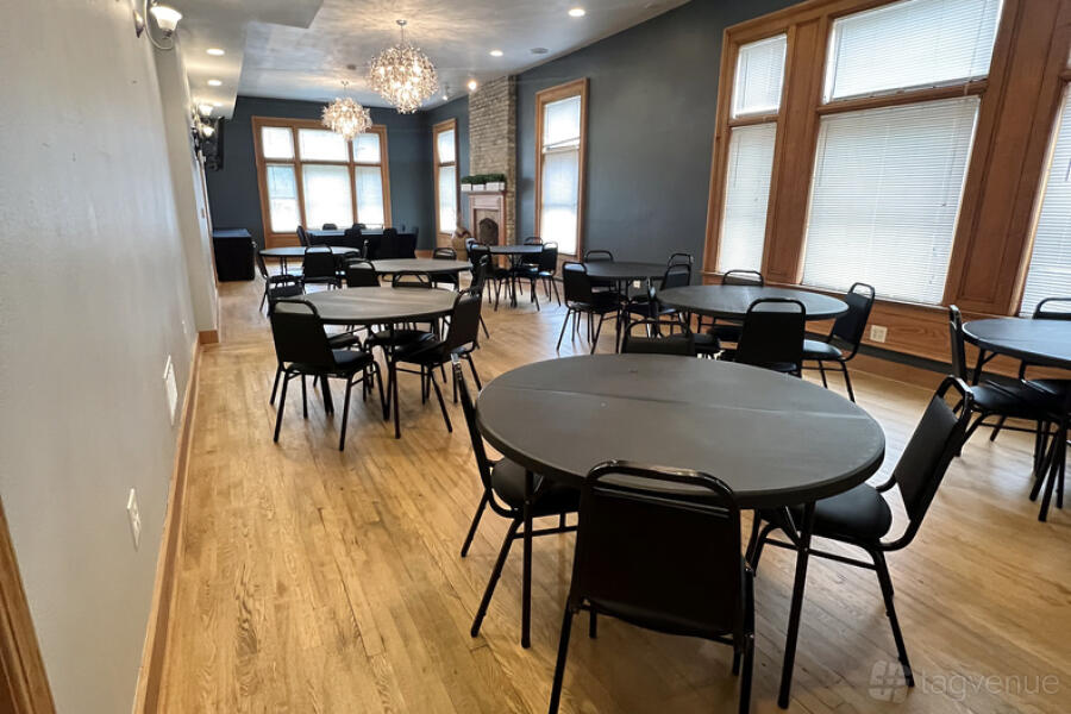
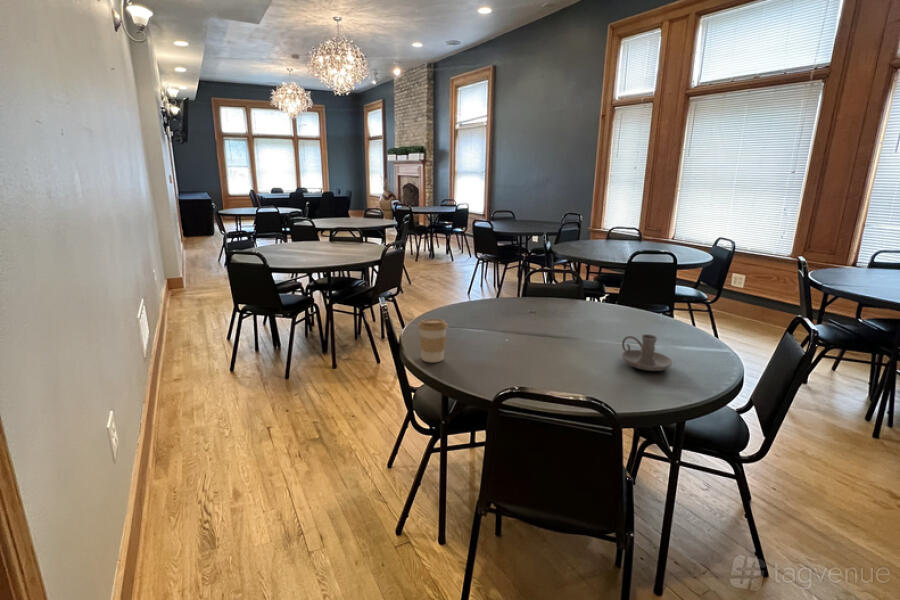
+ candle holder [621,333,673,372]
+ coffee cup [417,318,449,363]
